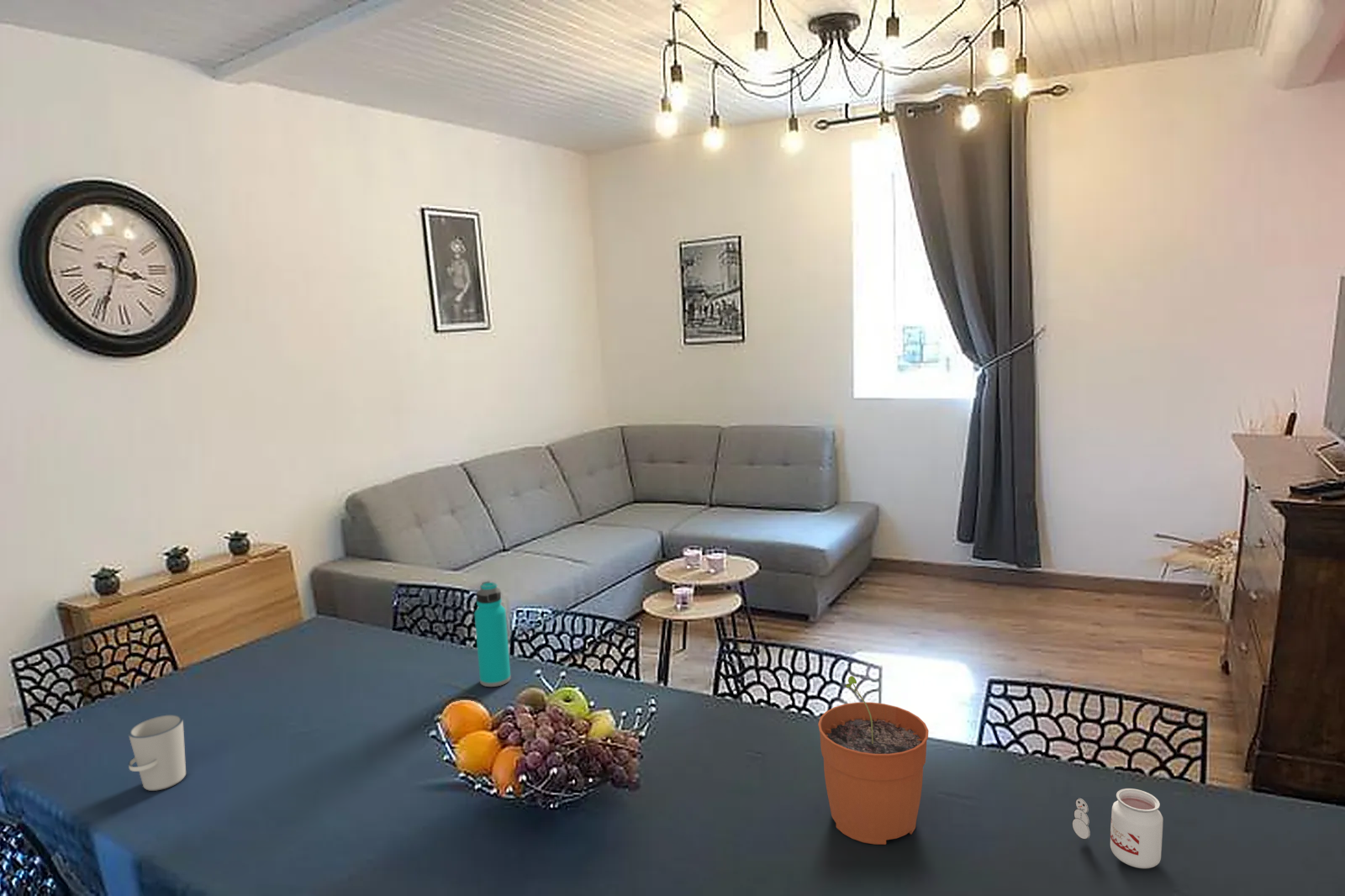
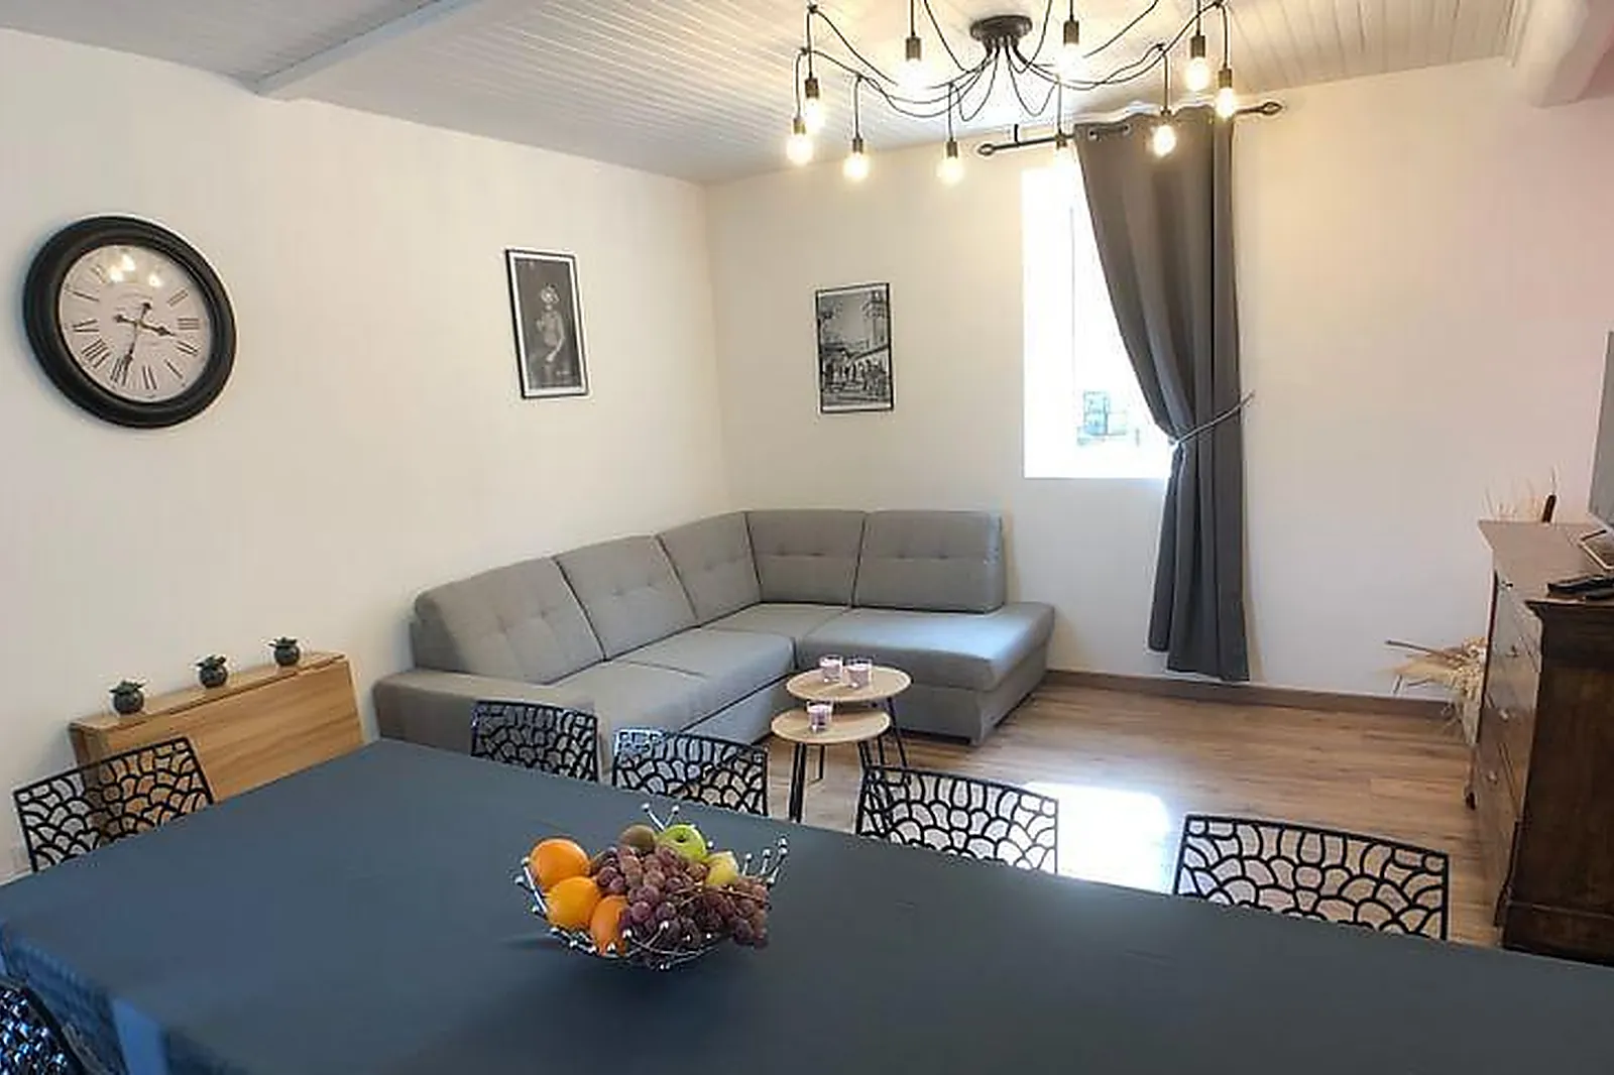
- cup [128,714,187,792]
- plant pot [817,675,930,846]
- water bottle [473,580,512,688]
- candle [1071,788,1163,869]
